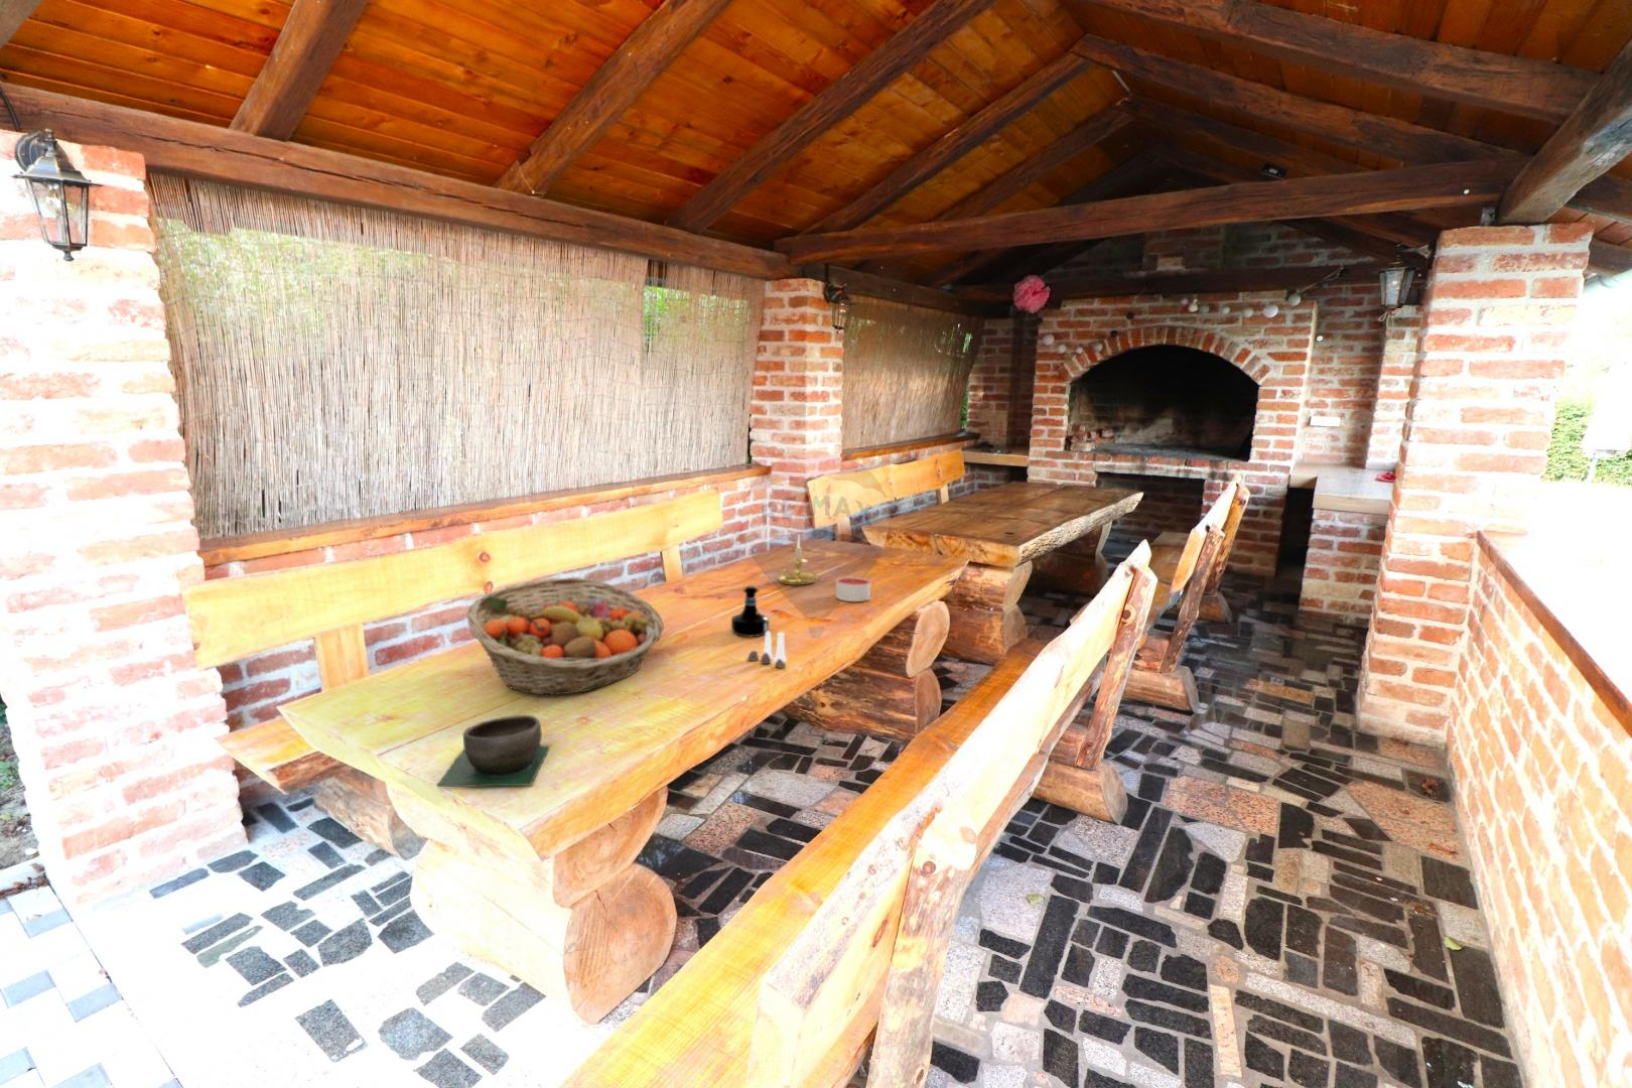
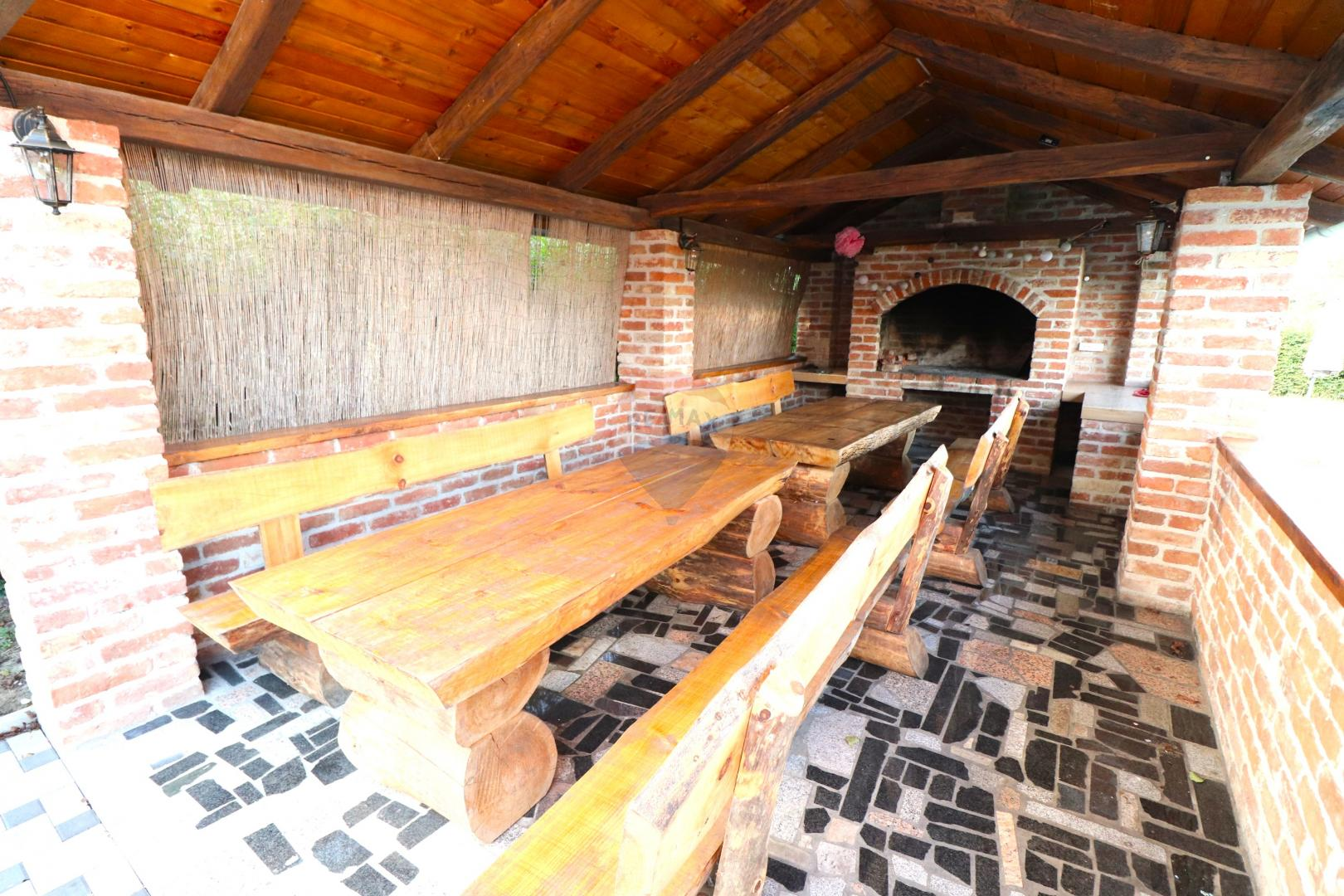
- fruit basket [465,577,665,695]
- candle [834,577,872,602]
- candle holder [776,536,818,586]
- tequila bottle [730,585,770,638]
- salt and pepper shaker set [747,630,788,669]
- bowl [435,714,551,788]
